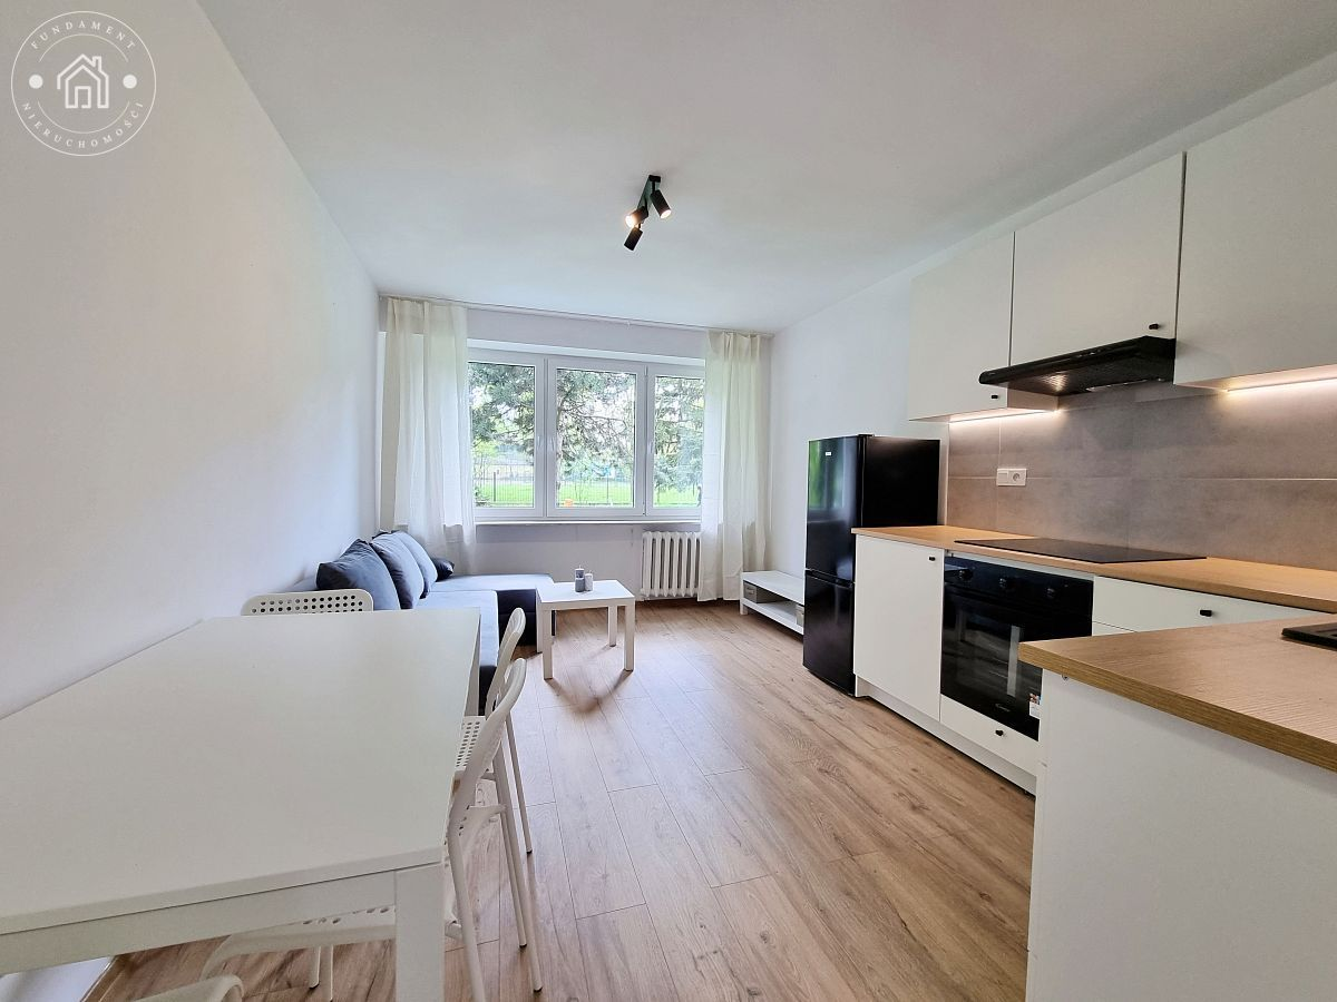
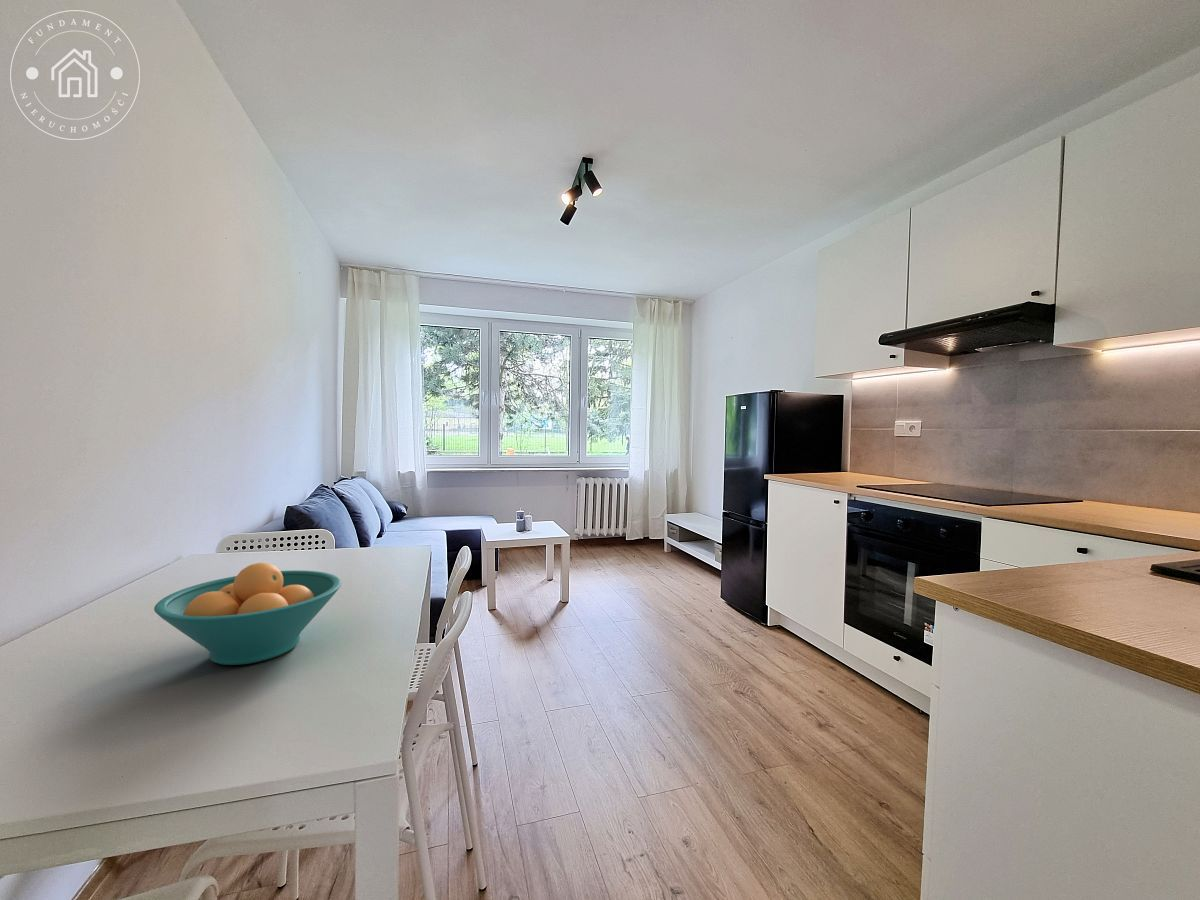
+ fruit bowl [153,562,342,666]
